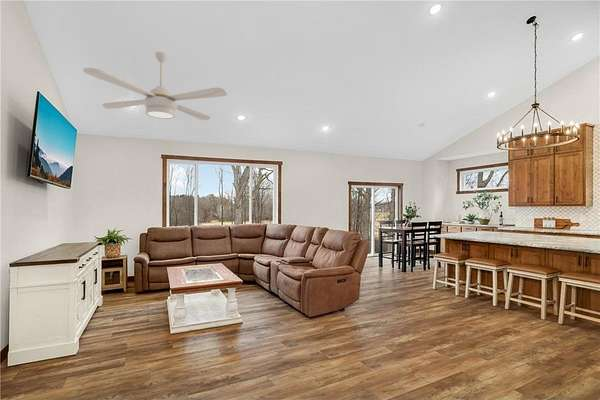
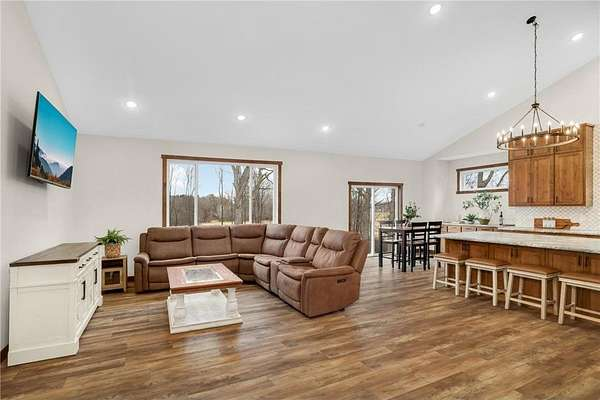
- ceiling fan [82,51,229,121]
